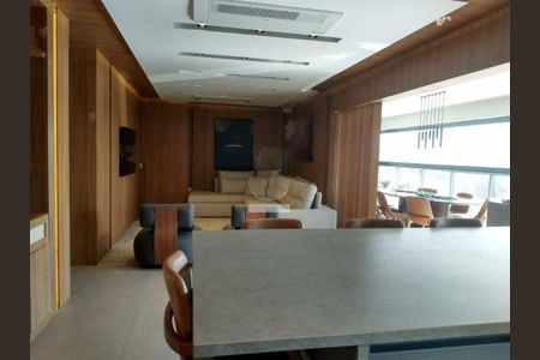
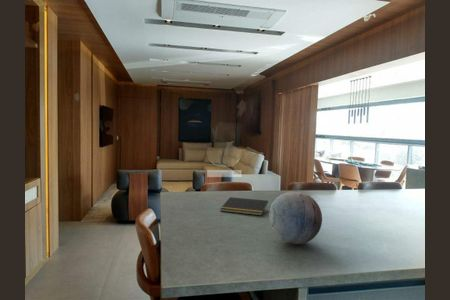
+ notepad [219,196,269,216]
+ decorative orb [268,190,323,245]
